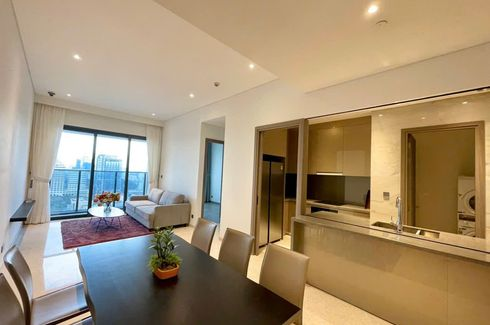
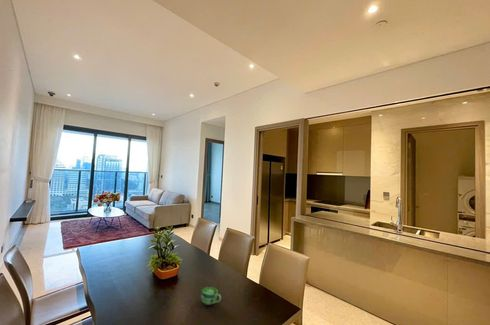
+ cup [200,286,222,306]
